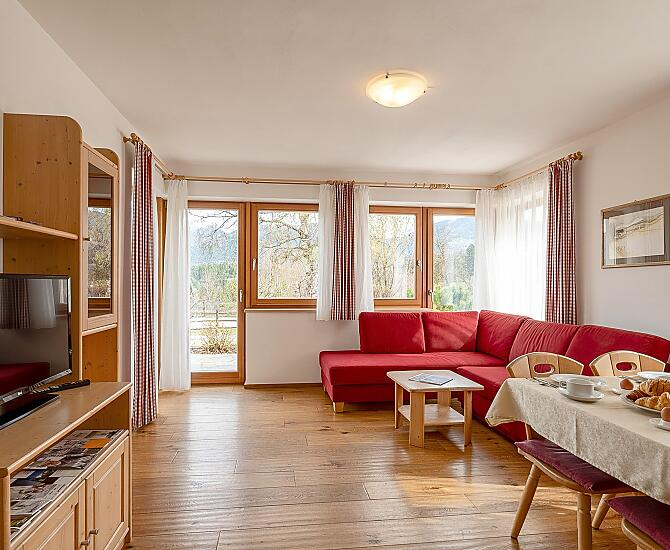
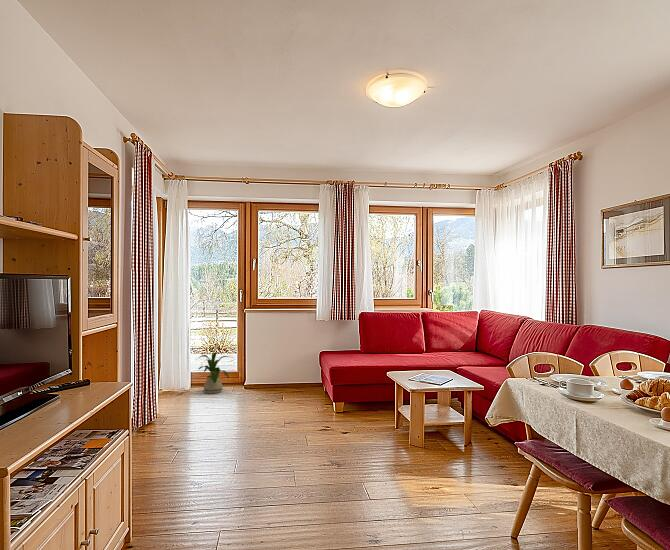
+ house plant [195,351,233,395]
